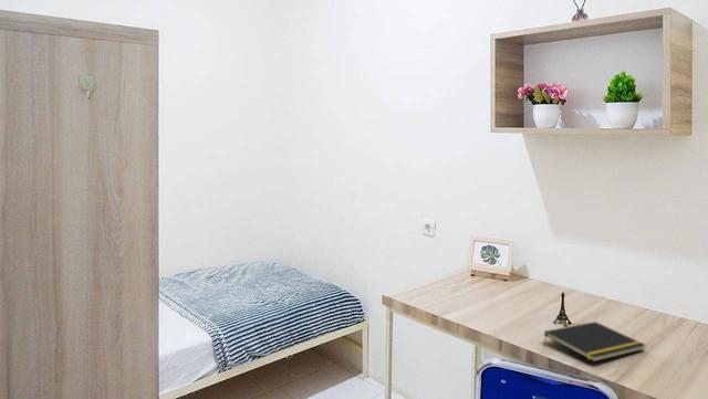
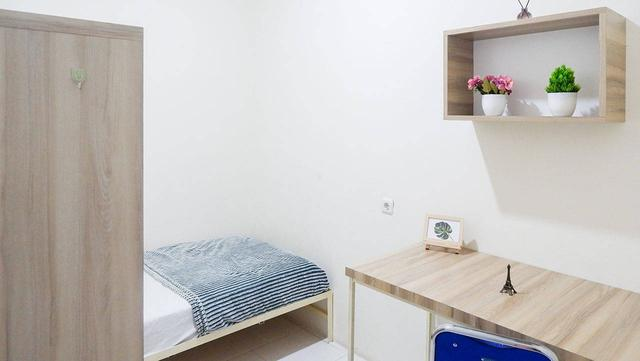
- notepad [542,321,647,363]
